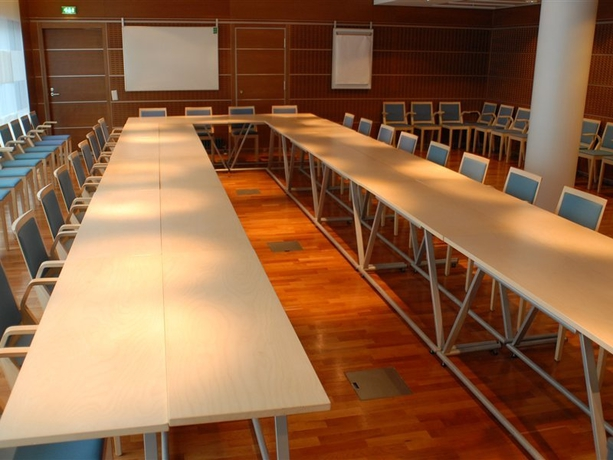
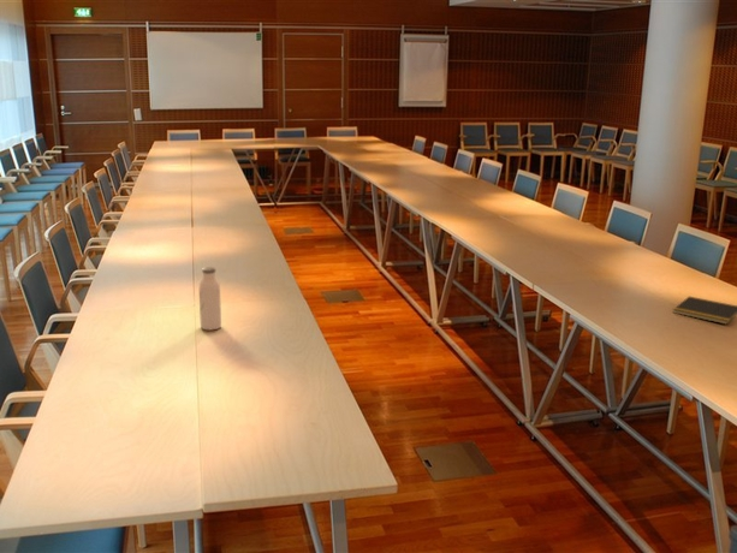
+ notepad [672,296,737,326]
+ water bottle [198,266,222,331]
